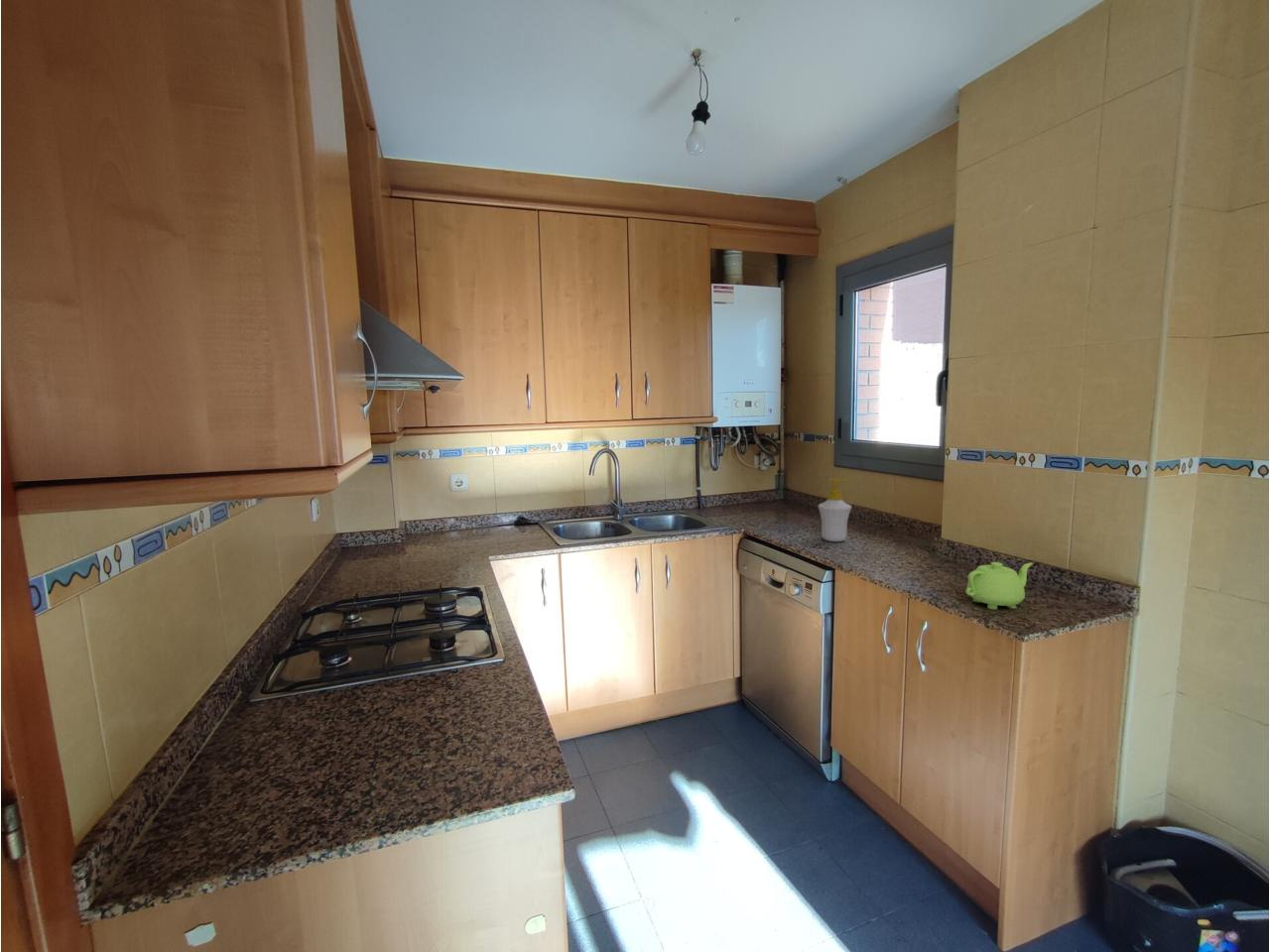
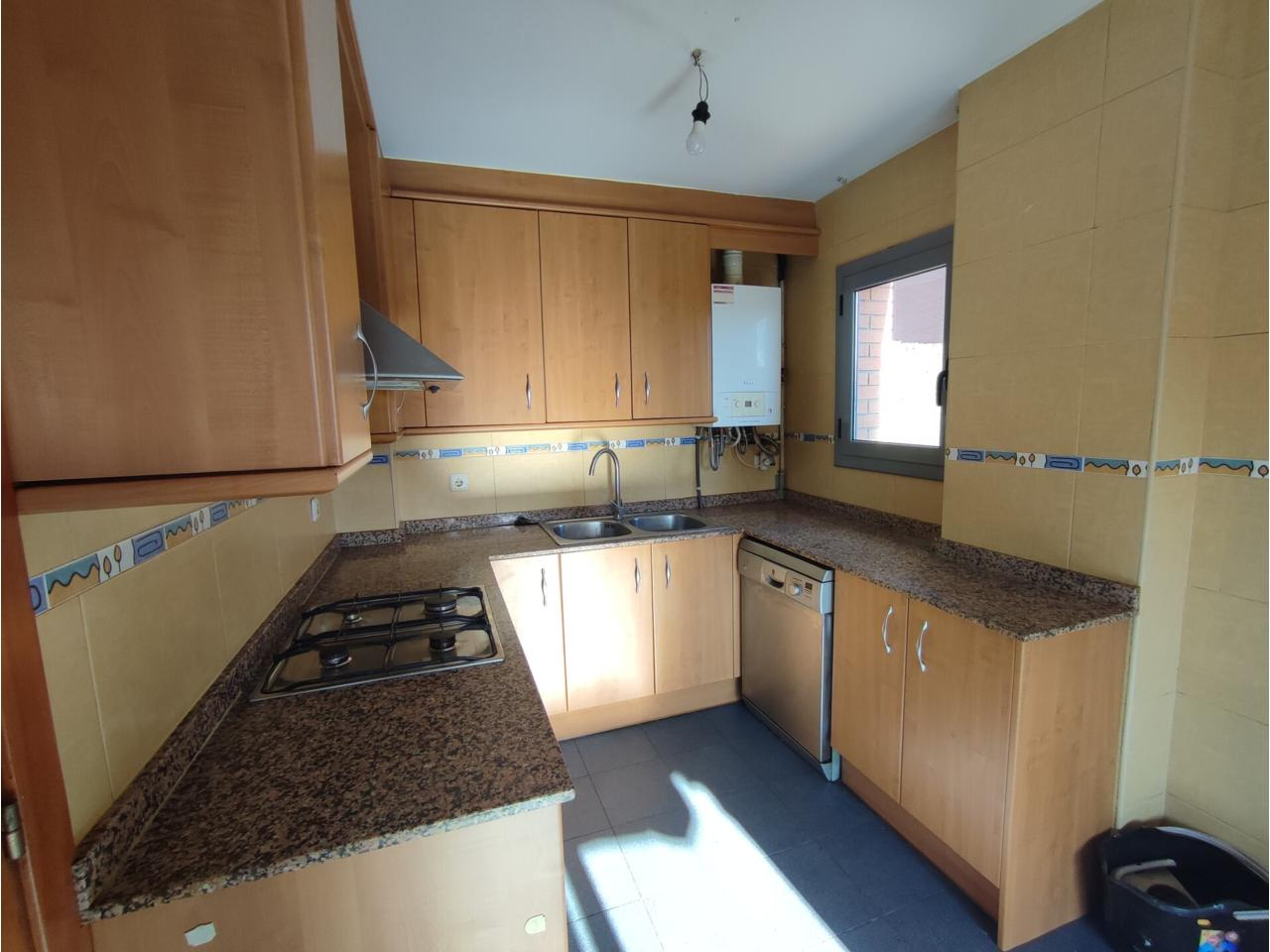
- teapot [964,561,1034,611]
- soap bottle [817,477,852,542]
